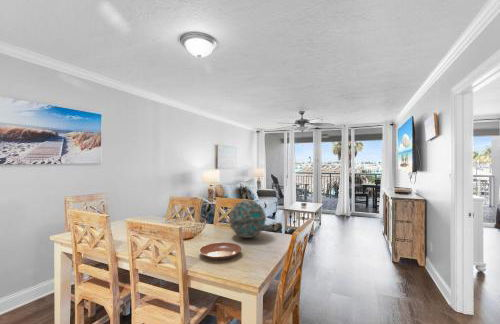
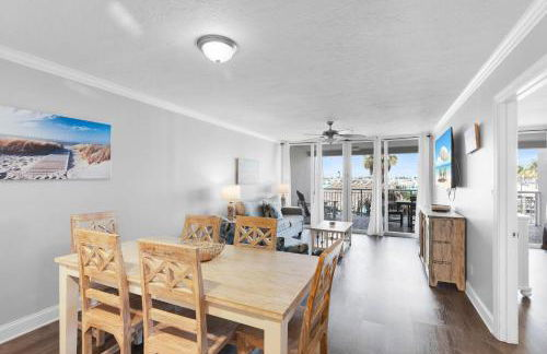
- bowl [198,241,242,260]
- geode [228,199,267,239]
